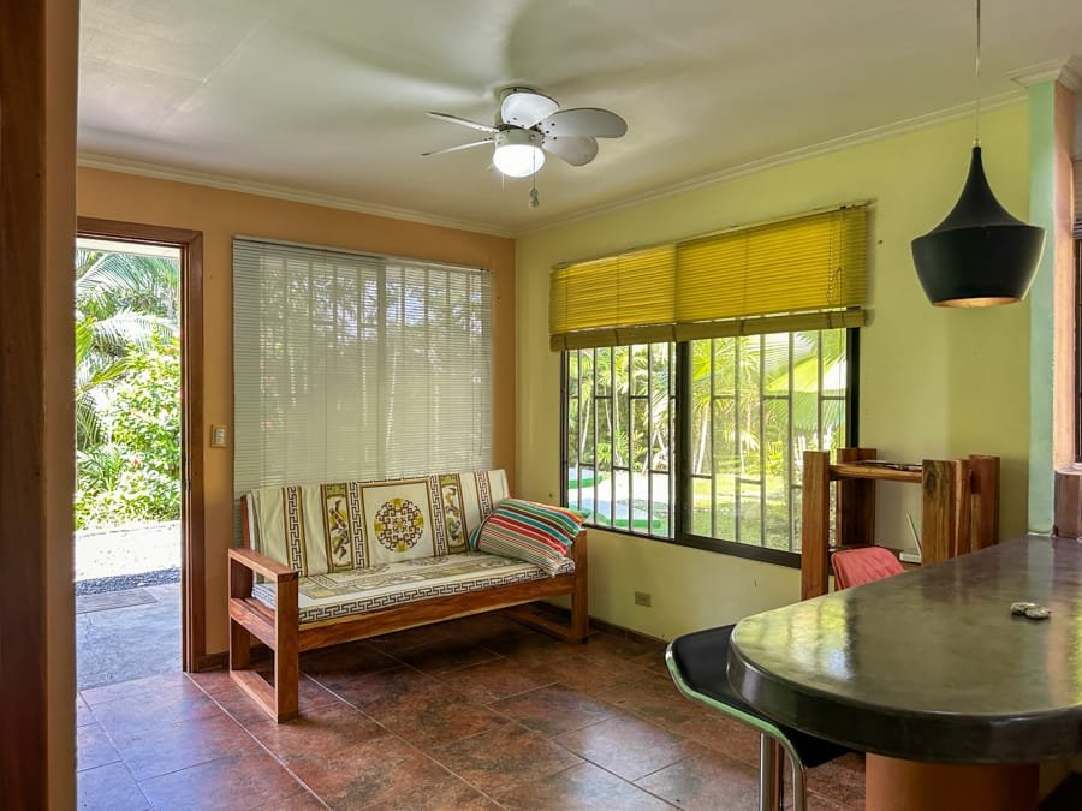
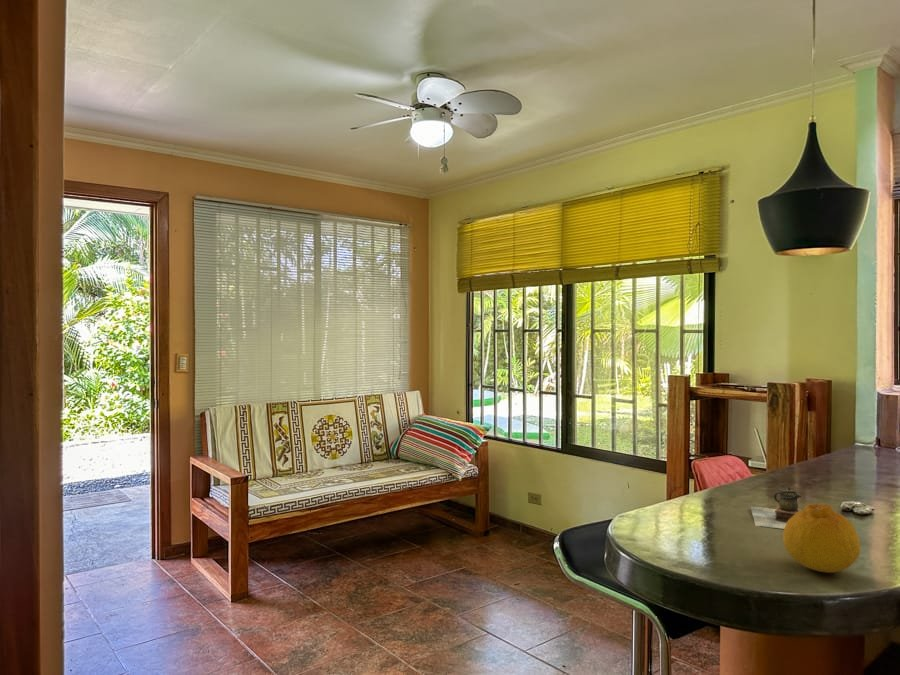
+ fruit [782,503,861,574]
+ teapot [750,486,803,530]
